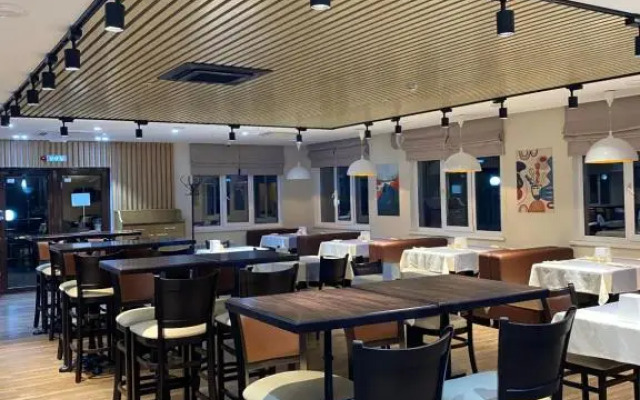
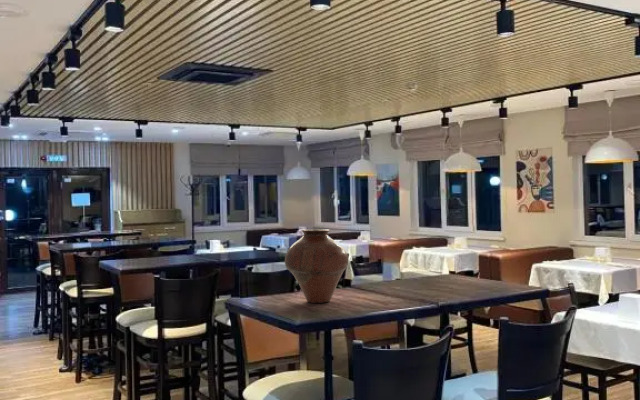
+ vase [284,229,349,304]
